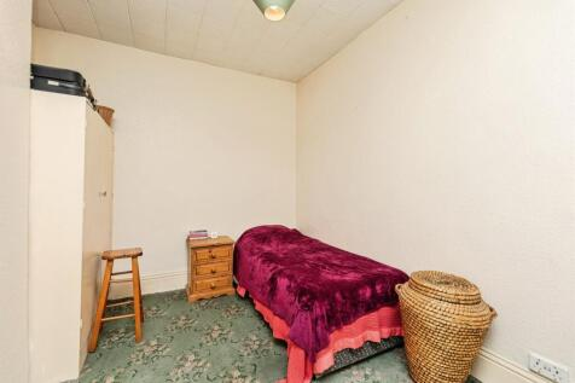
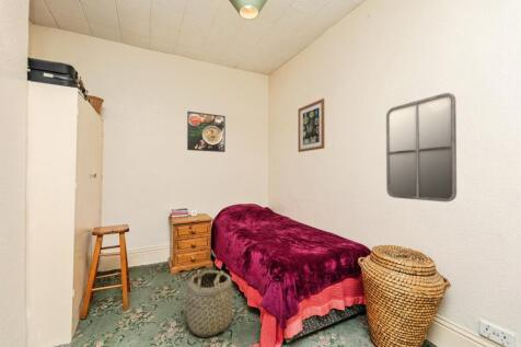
+ basket [185,269,233,337]
+ home mirror [385,92,458,203]
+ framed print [186,111,227,153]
+ wall art [297,97,325,153]
